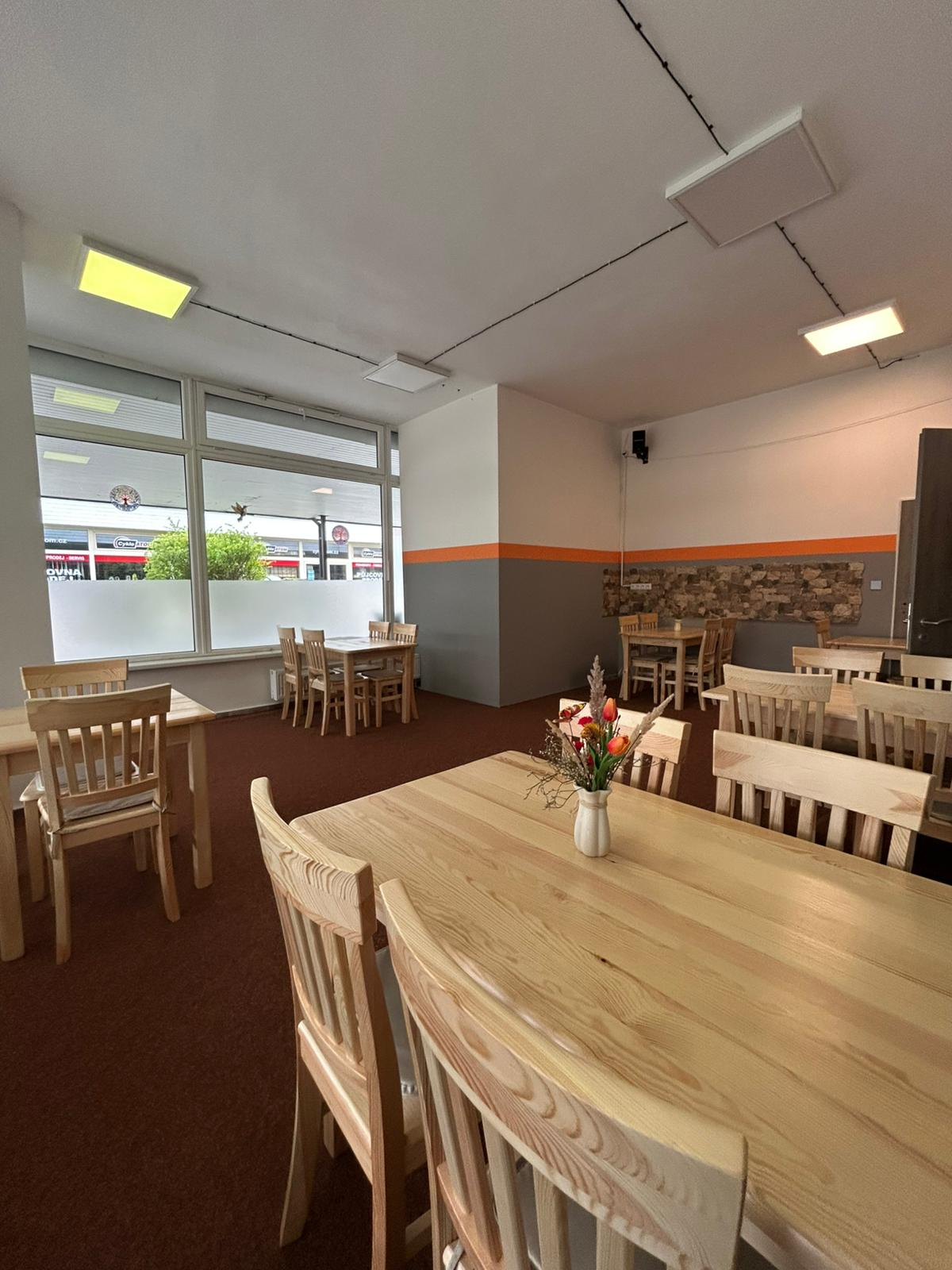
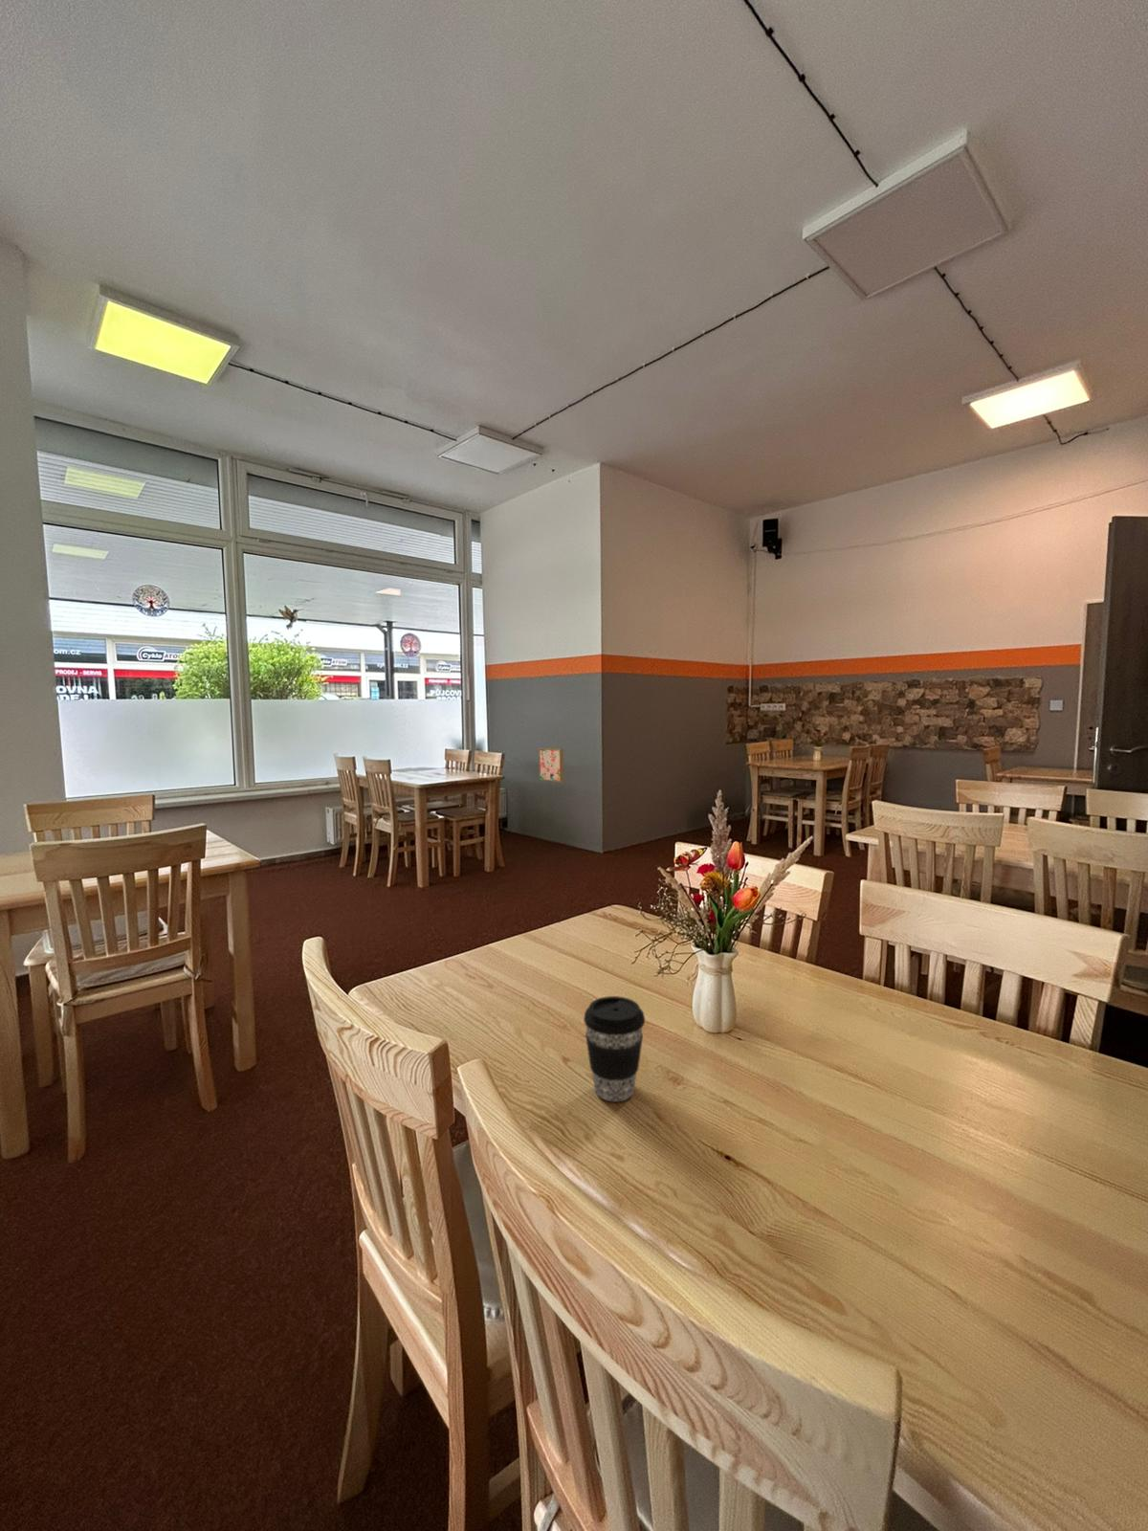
+ coffee cup [582,995,646,1102]
+ wall art [538,747,564,782]
